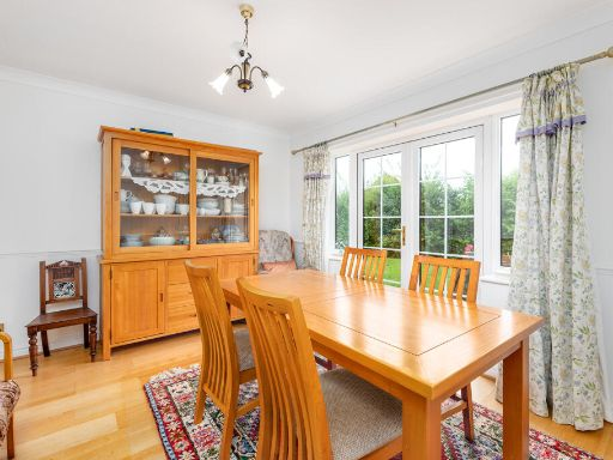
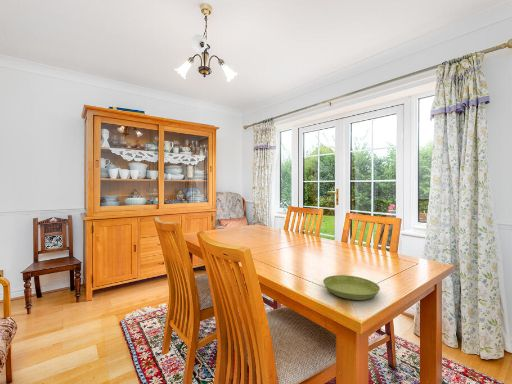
+ saucer [322,274,381,301]
